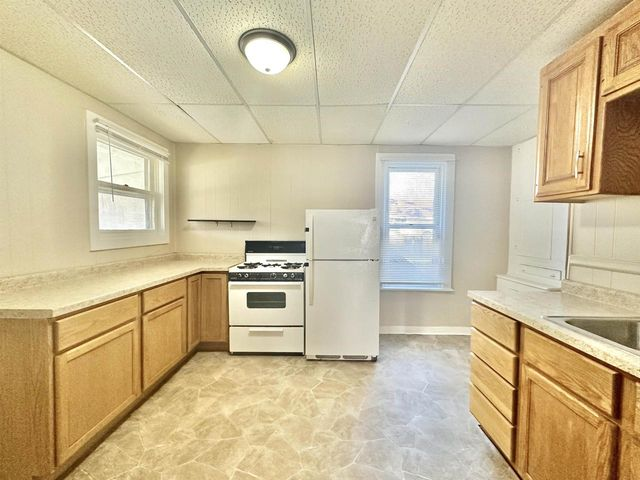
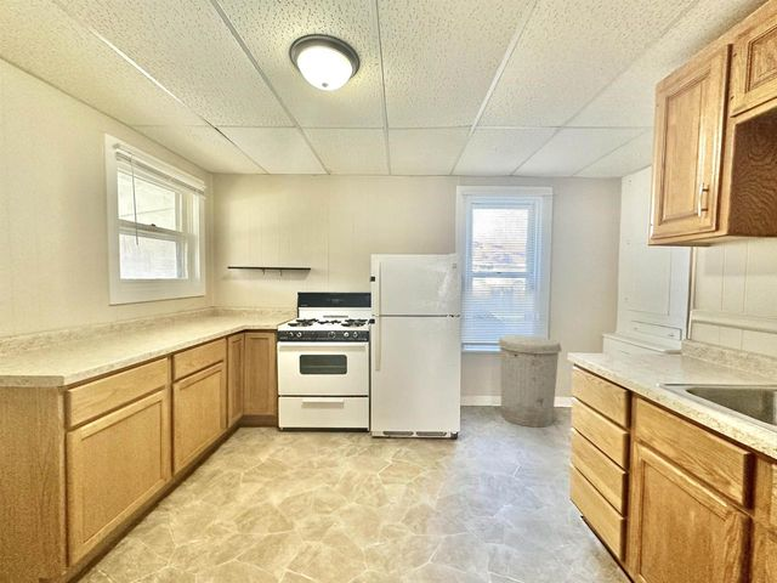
+ trash can [497,334,562,429]
